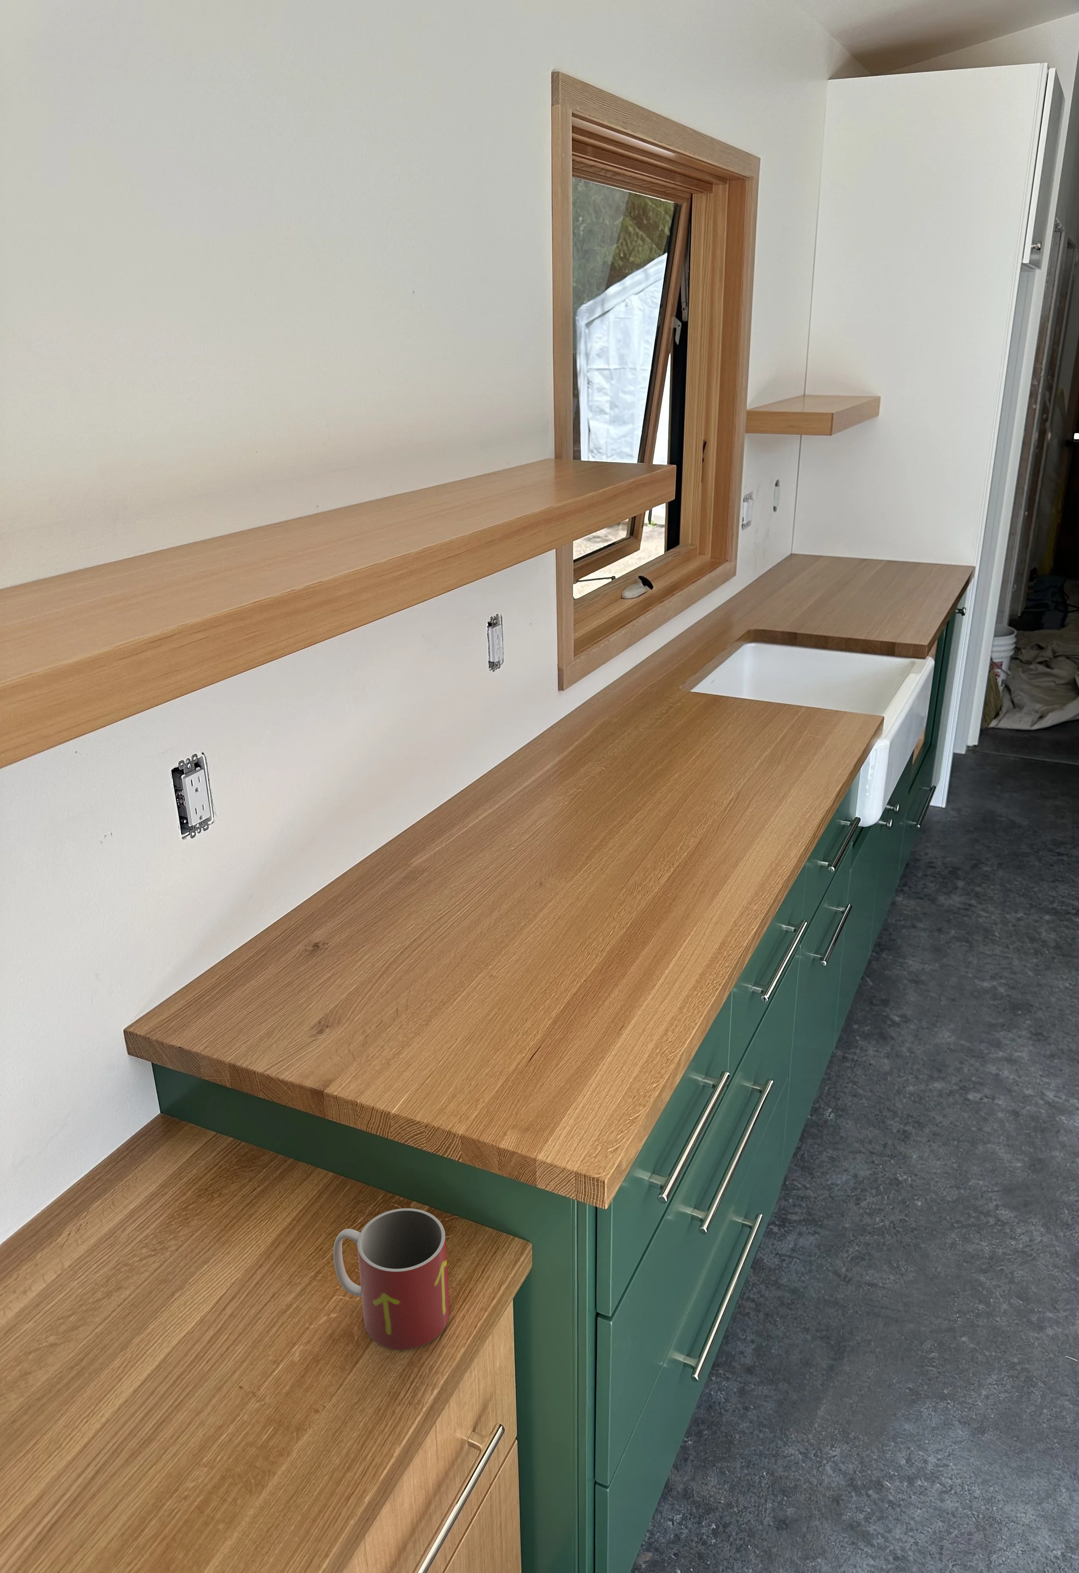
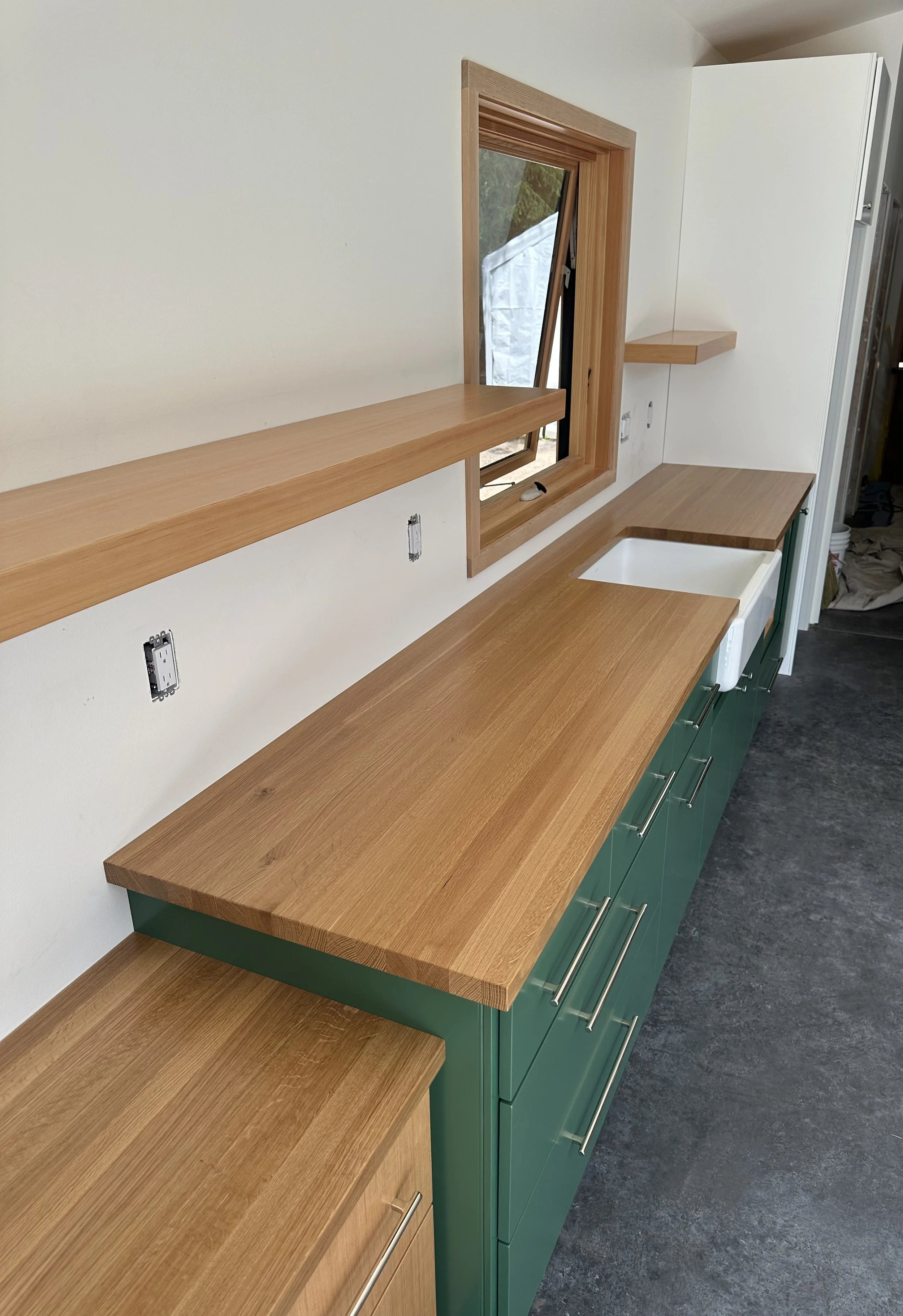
- mug [333,1208,450,1351]
